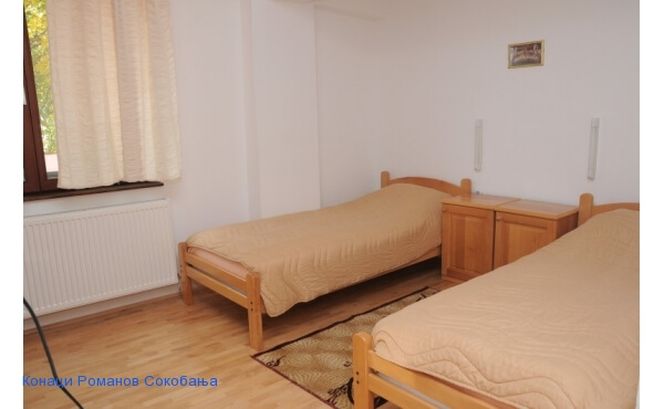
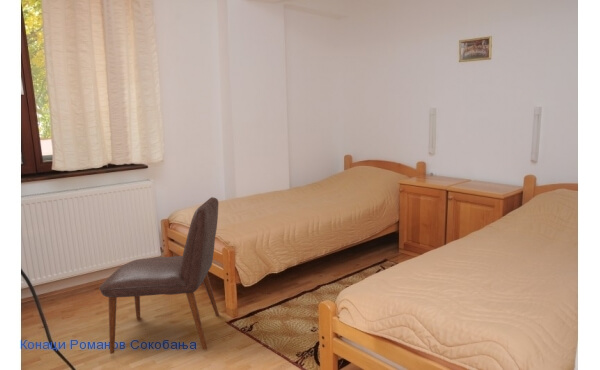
+ chair [98,196,220,355]
